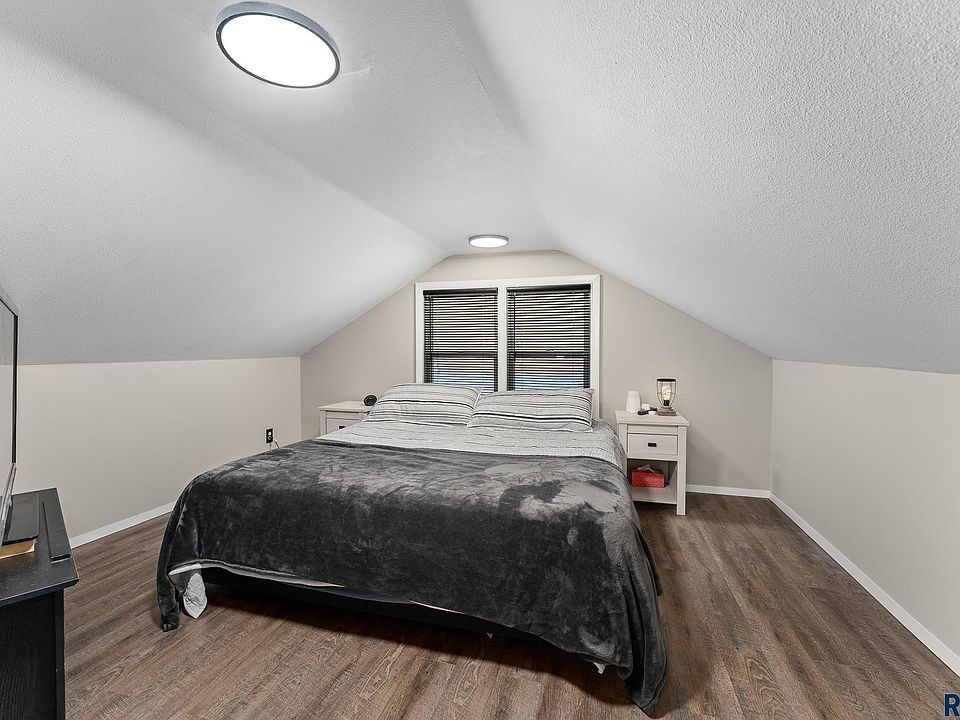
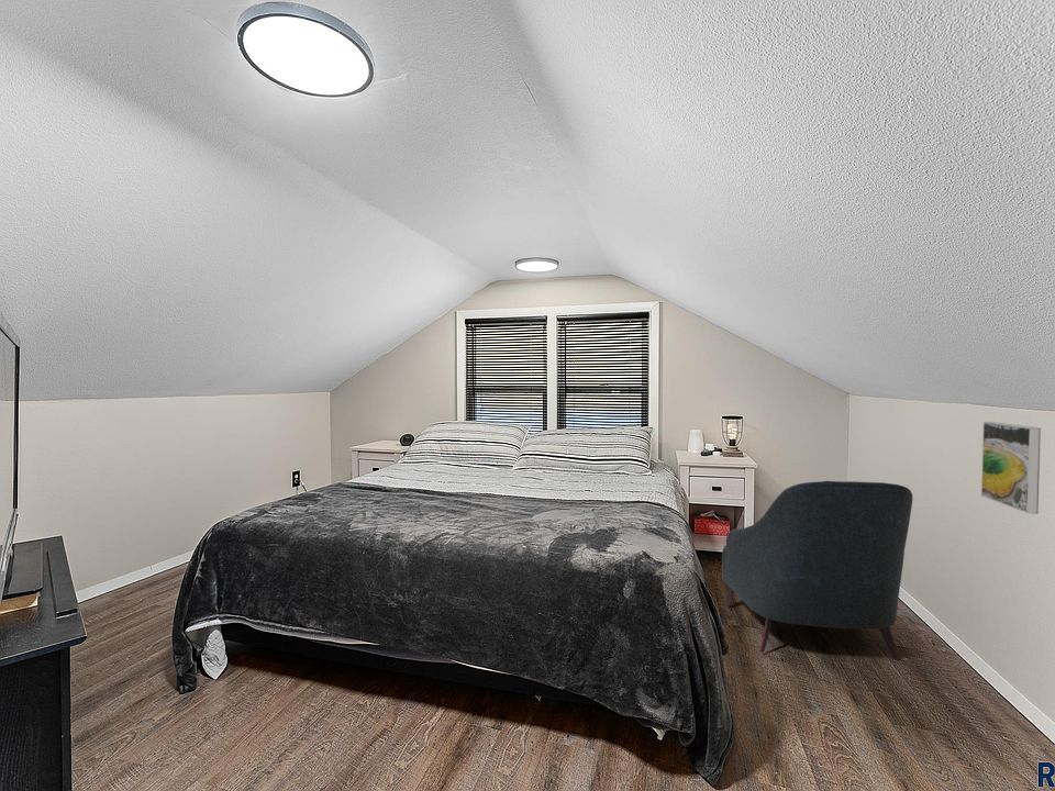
+ armchair [721,480,913,661]
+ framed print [980,421,1042,515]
